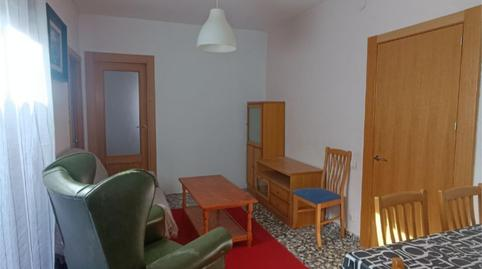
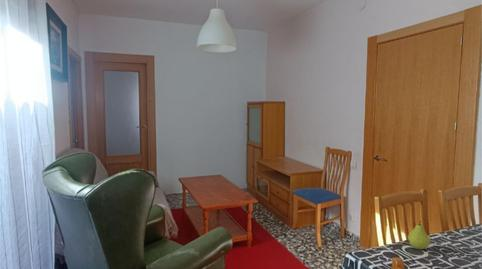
+ fruit [407,220,431,250]
